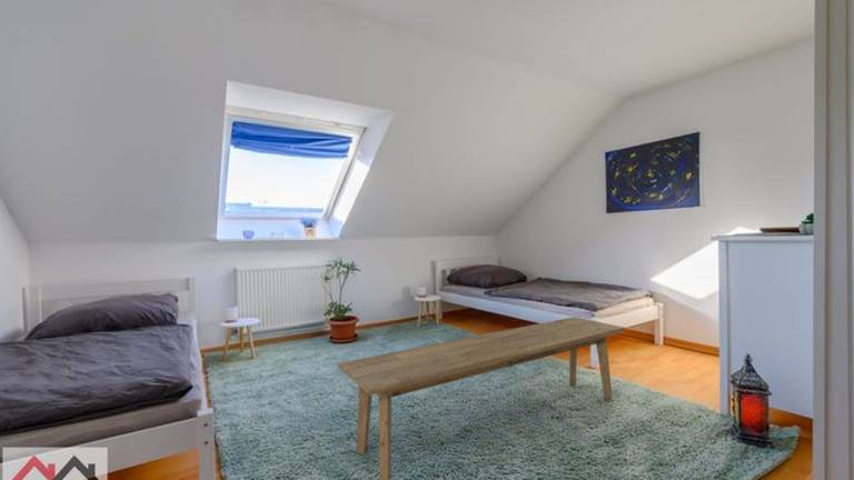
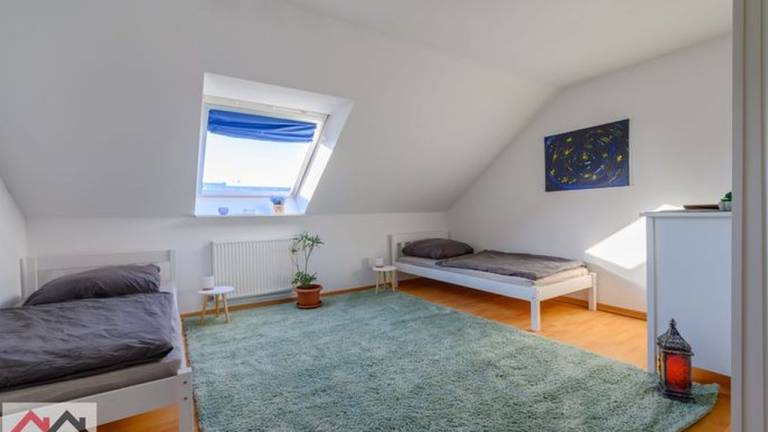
- bench [336,316,626,480]
